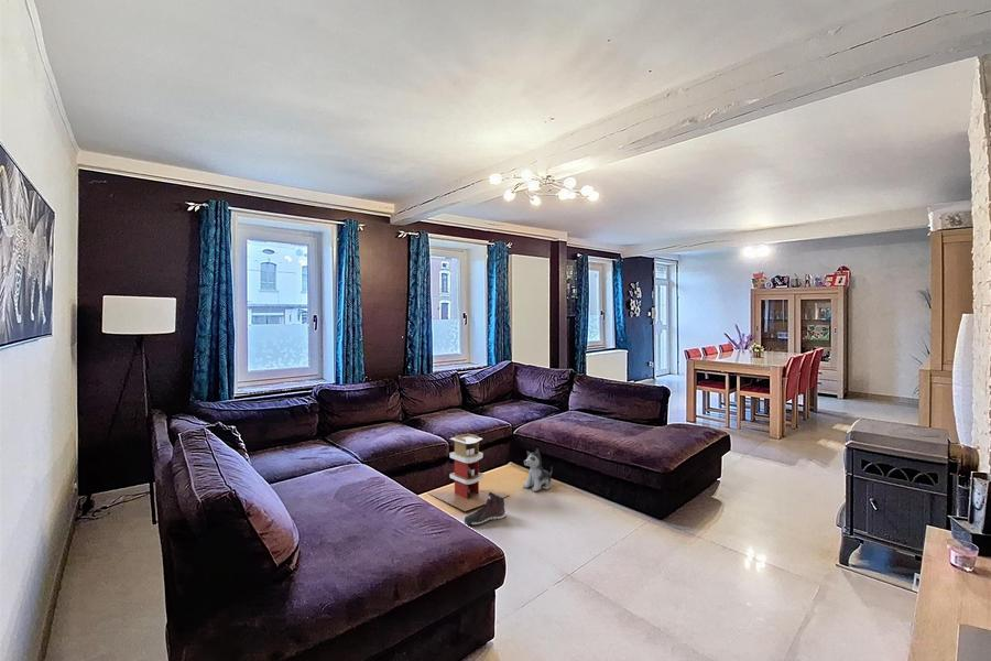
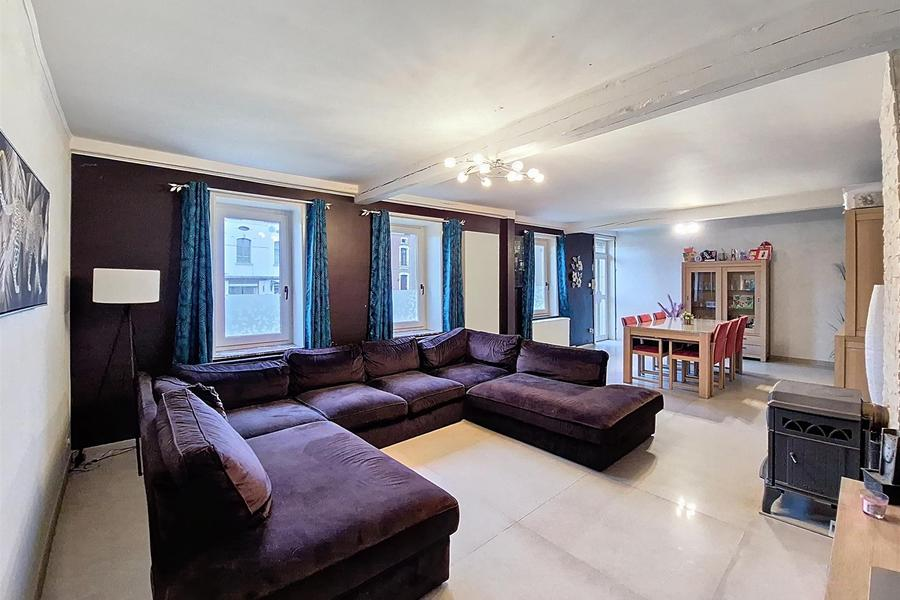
- sneaker [464,491,508,525]
- plush toy [522,447,553,492]
- toy house [426,433,510,512]
